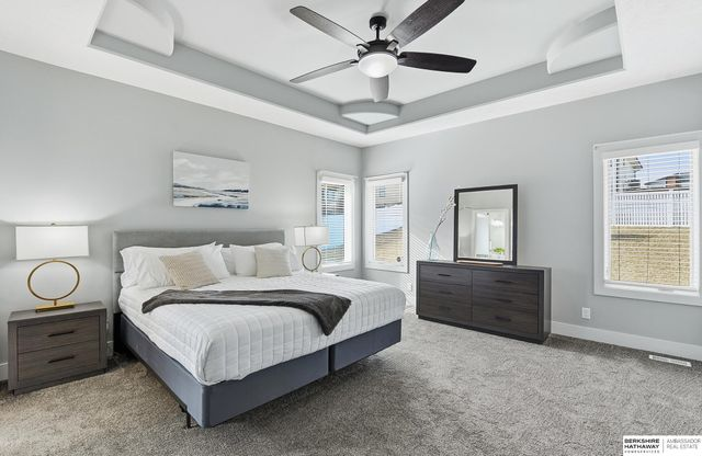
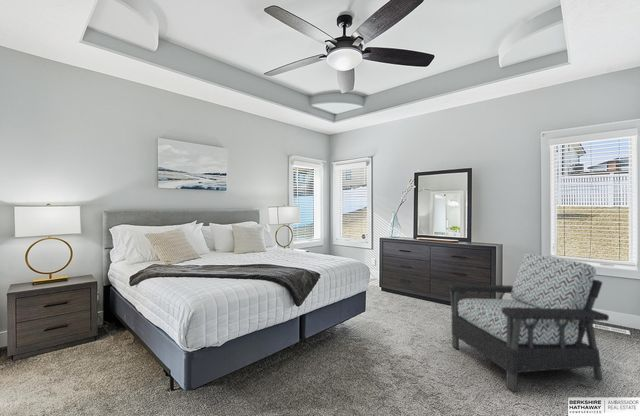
+ armchair [444,252,610,393]
